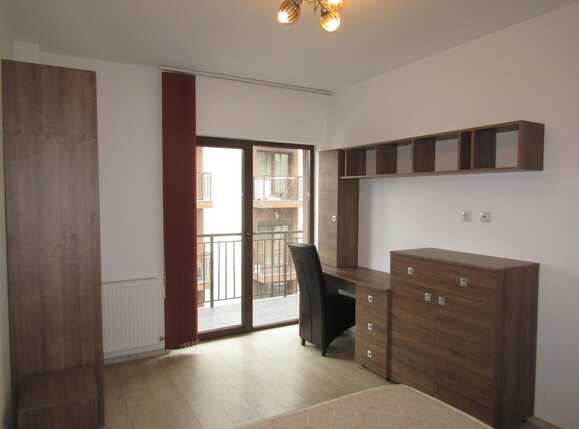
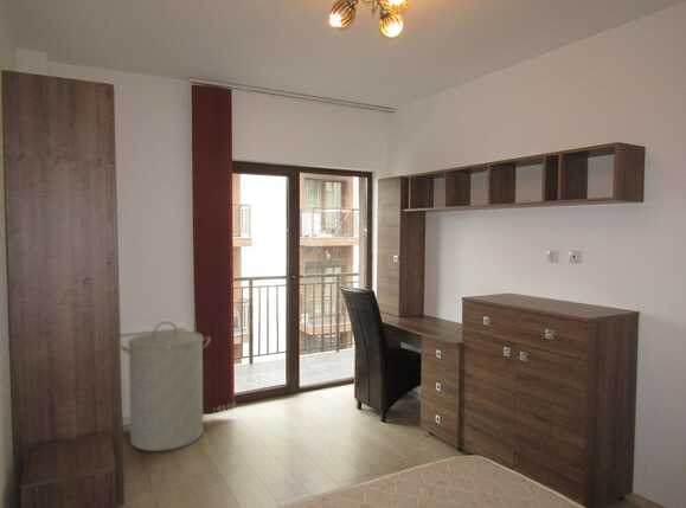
+ laundry hamper [120,321,211,452]
